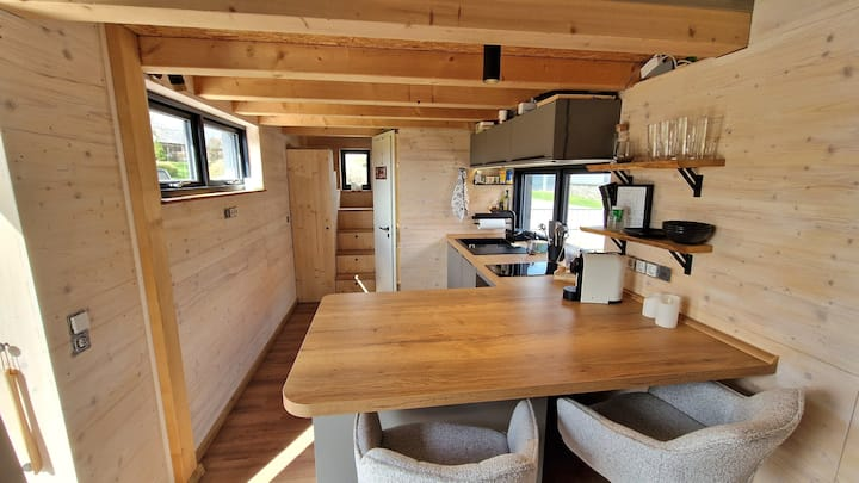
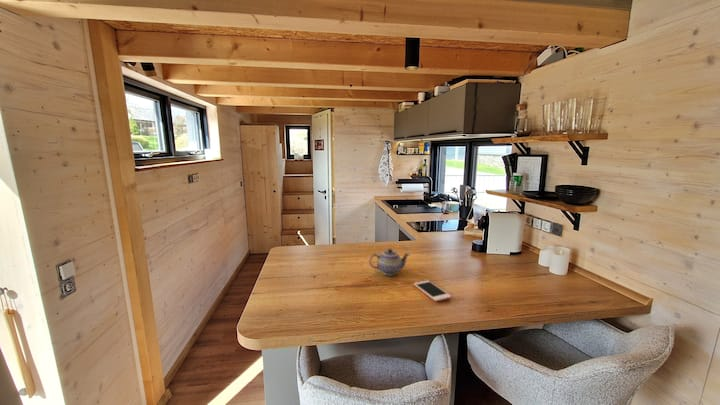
+ cell phone [413,279,452,303]
+ teapot [368,248,411,276]
